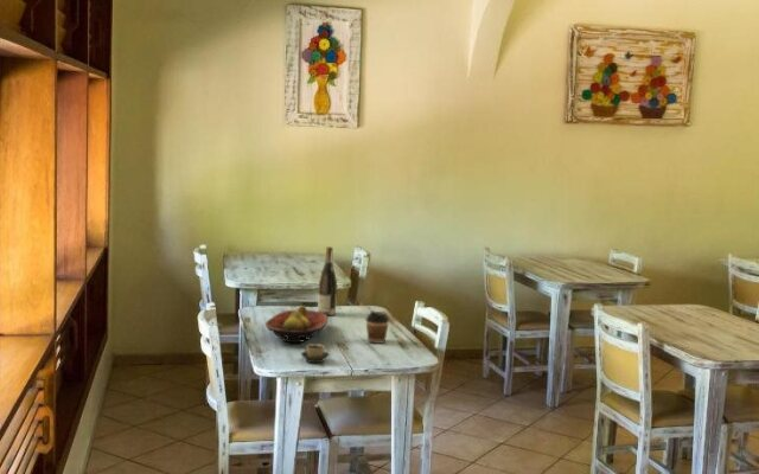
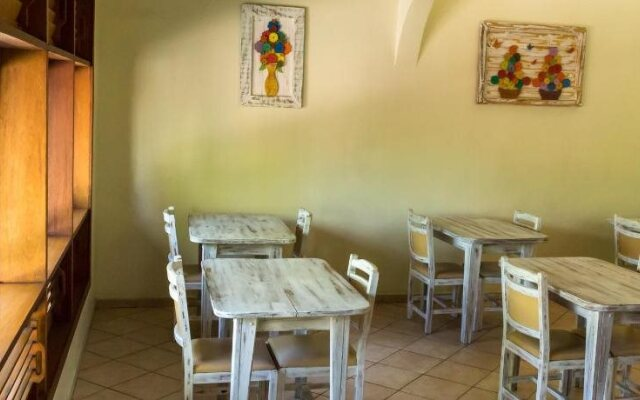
- wine bottle [317,245,338,316]
- coffee cup [365,310,390,345]
- cup [300,342,331,364]
- fruit bowl [264,305,329,344]
